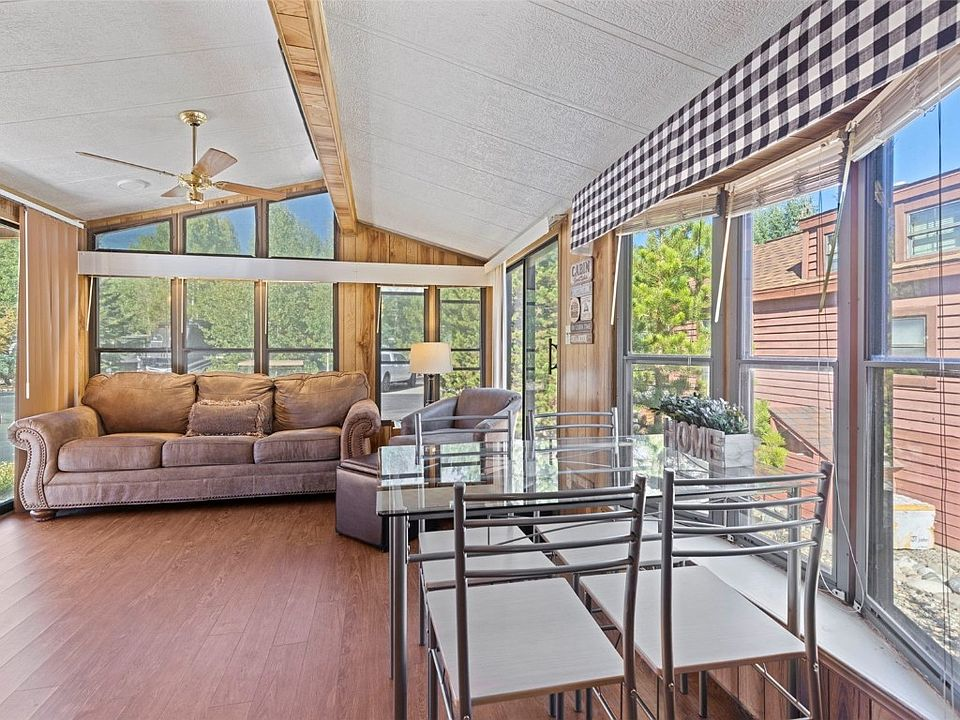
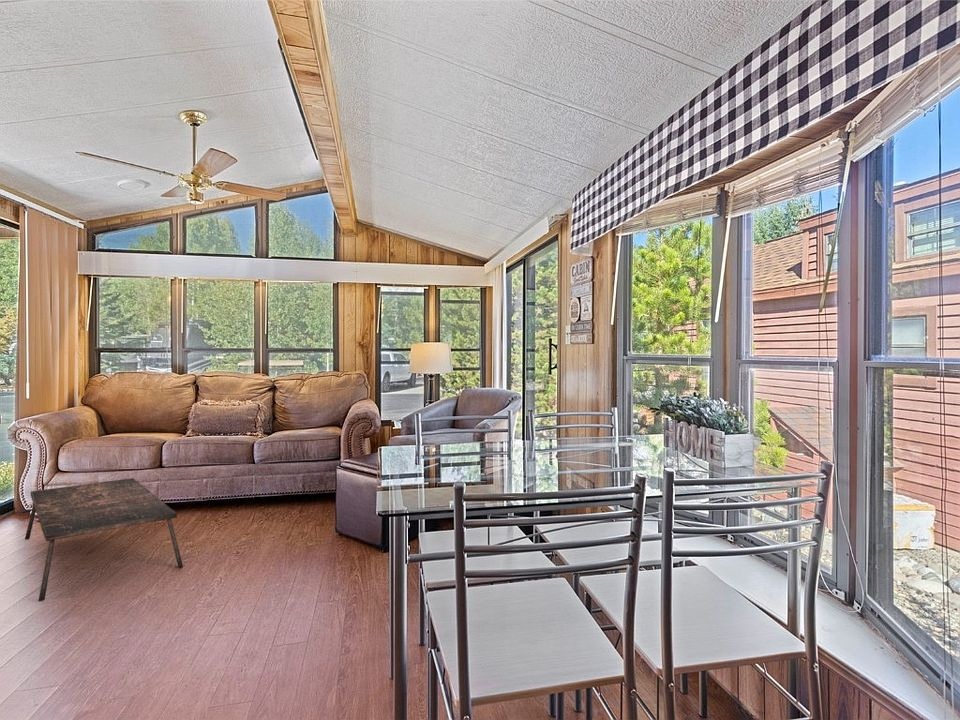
+ coffee table [24,477,184,602]
